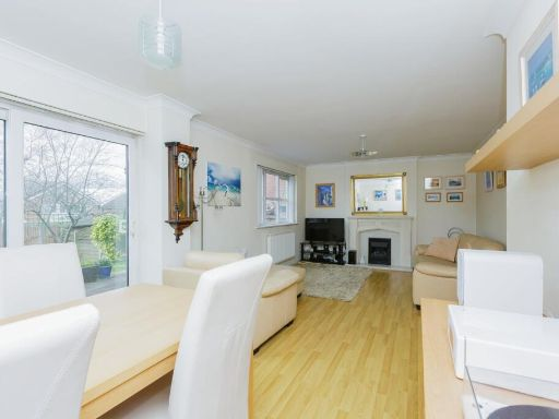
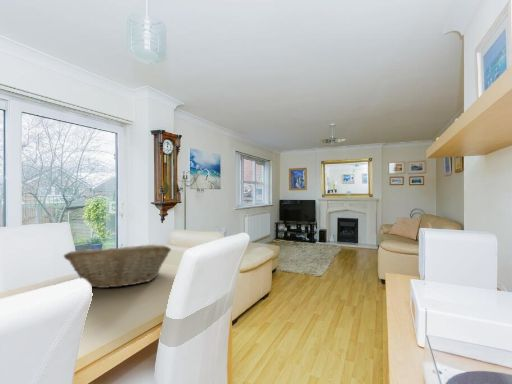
+ fruit basket [63,243,172,289]
